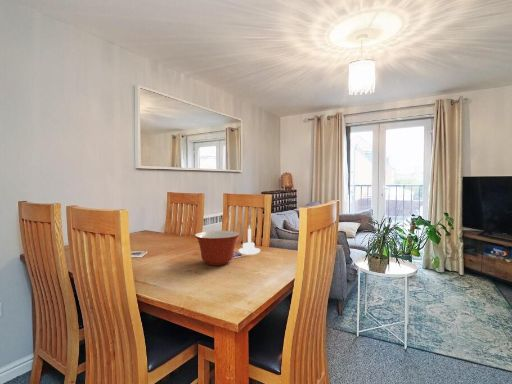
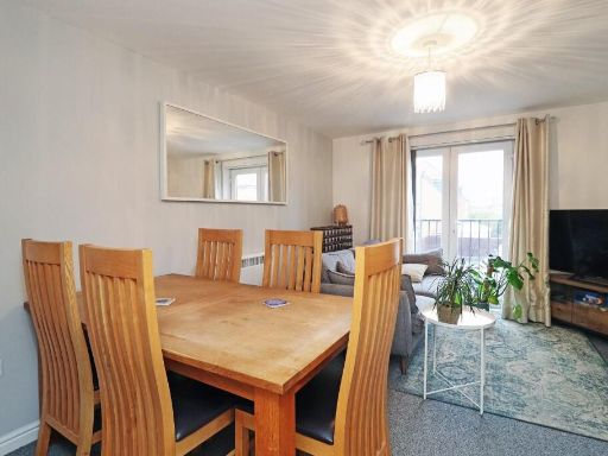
- candle holder [238,224,261,256]
- mixing bowl [194,230,240,266]
